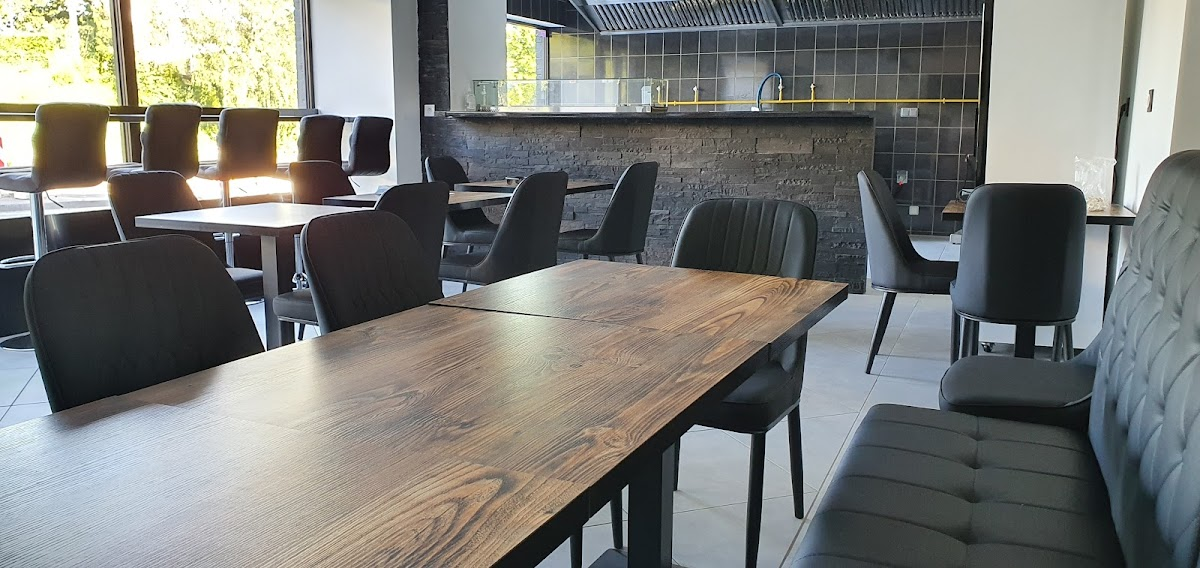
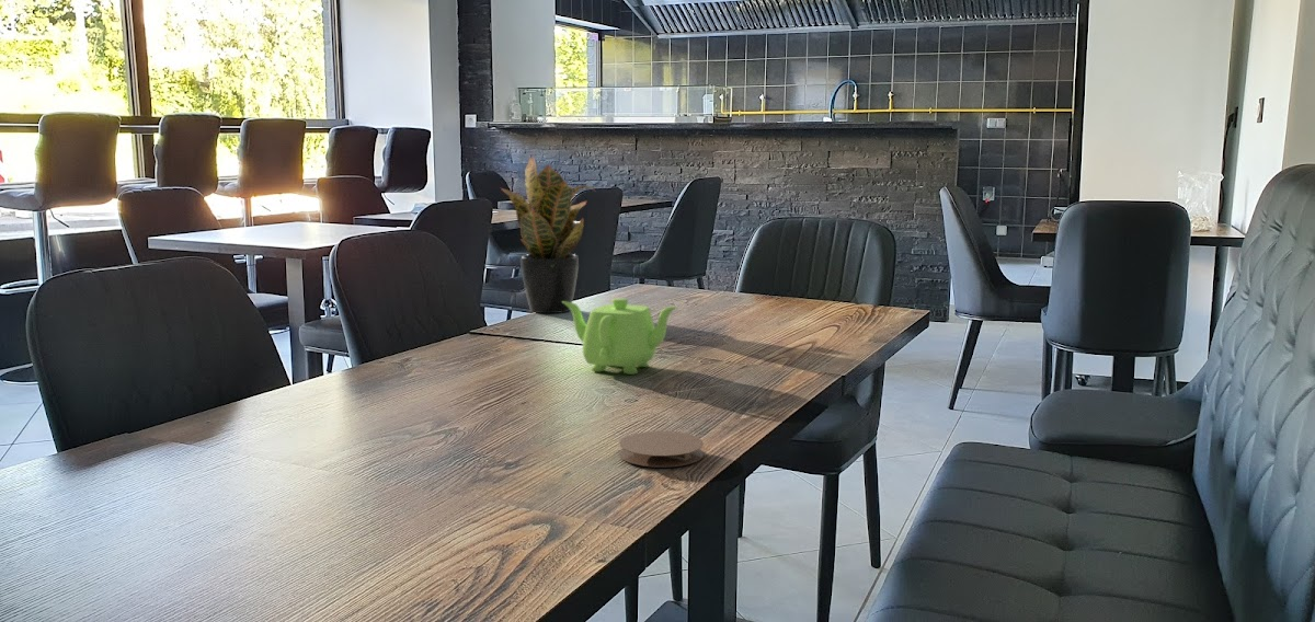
+ coaster [618,430,705,469]
+ potted plant [500,154,595,314]
+ teapot [562,297,678,376]
